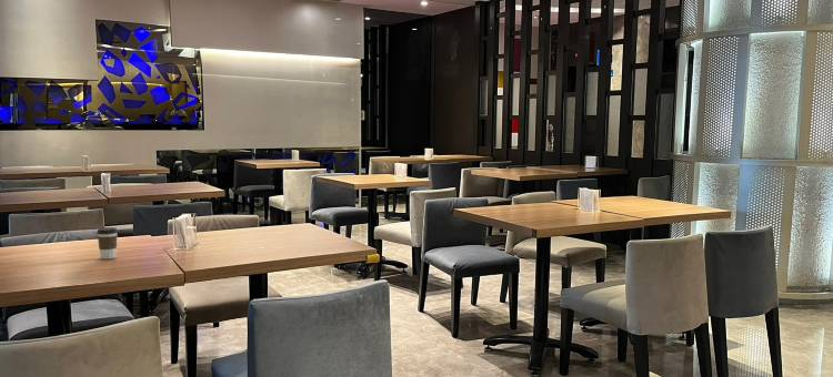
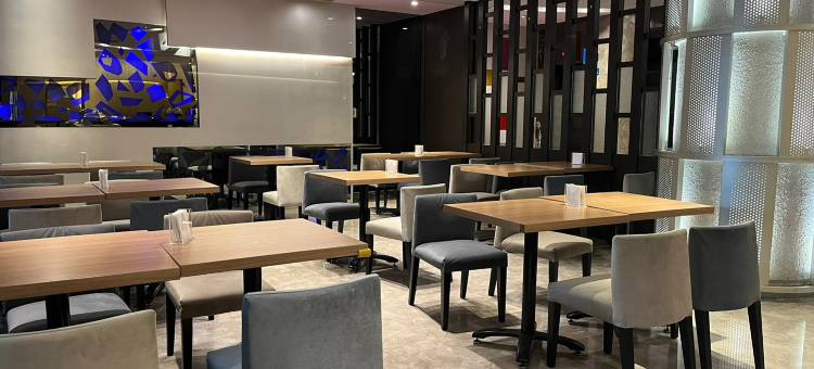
- coffee cup [96,226,119,261]
